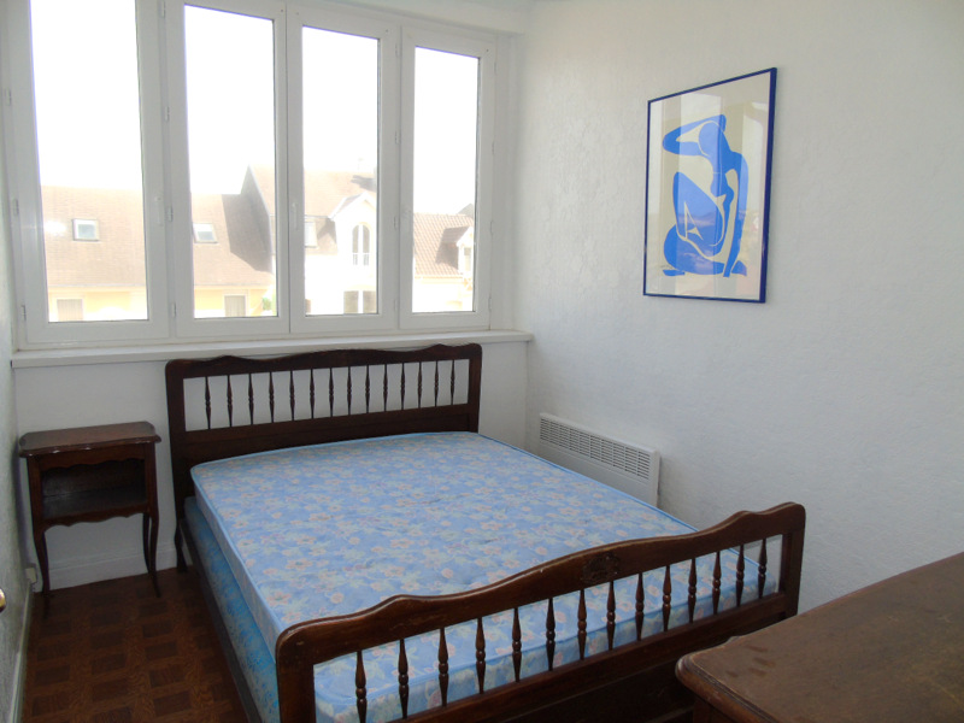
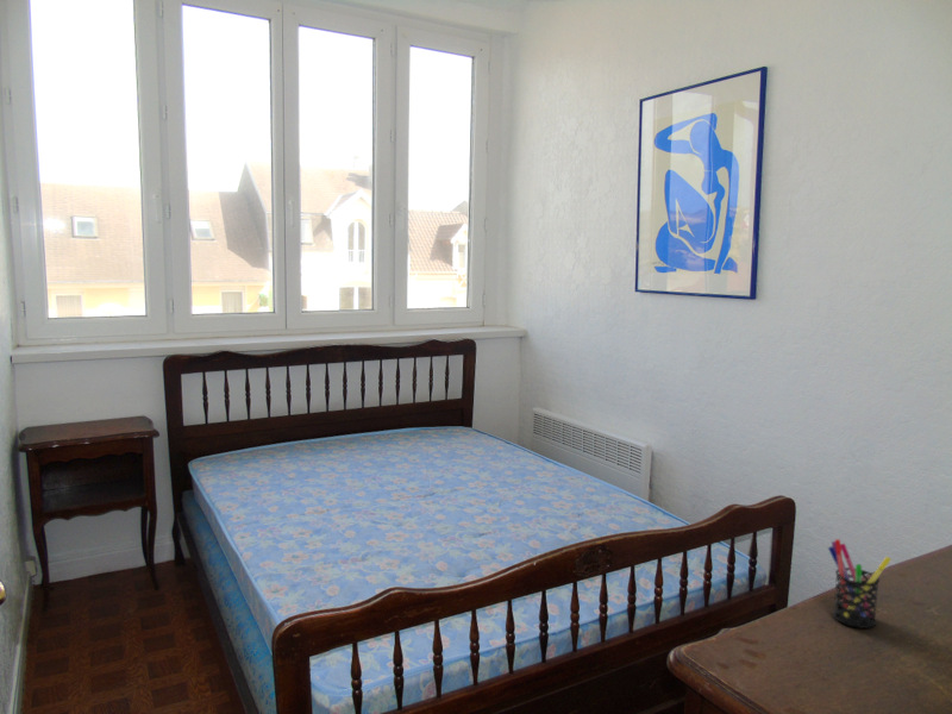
+ pen holder [827,538,892,630]
